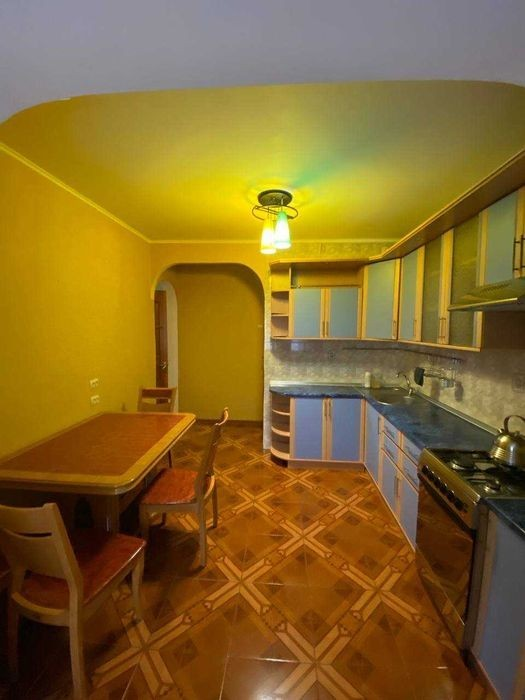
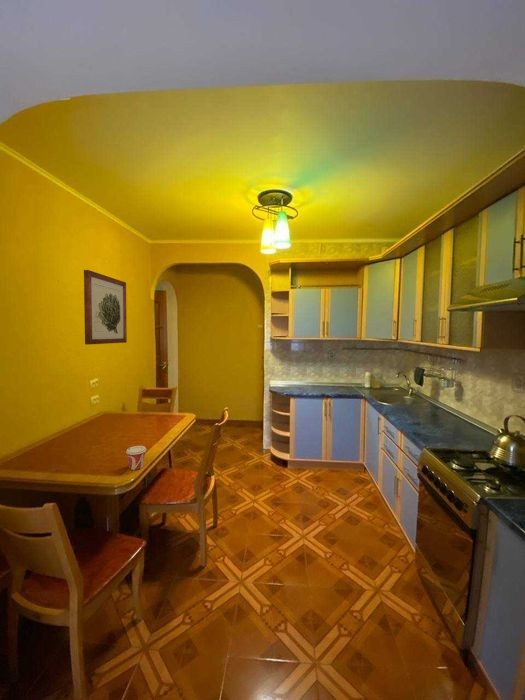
+ cup [125,445,147,471]
+ wall art [83,269,128,345]
